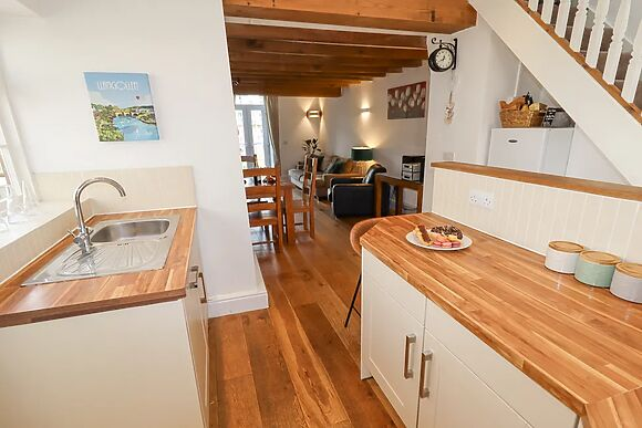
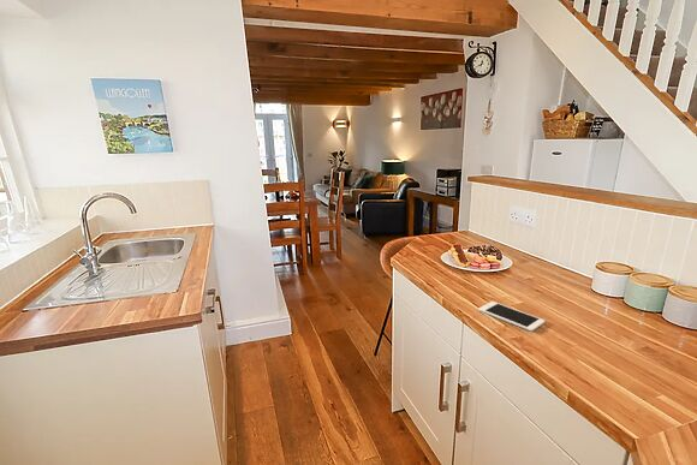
+ cell phone [477,300,546,332]
